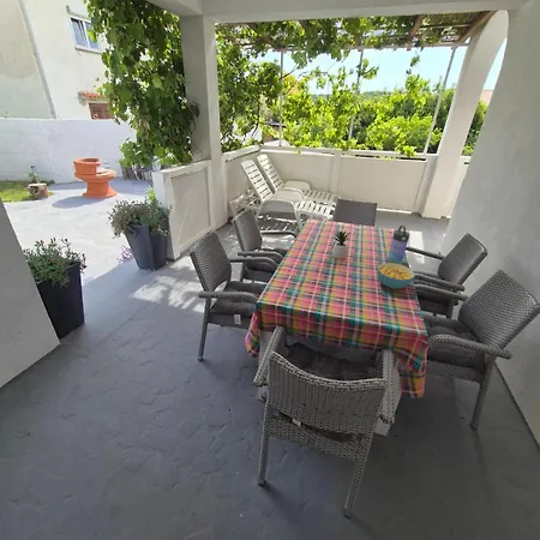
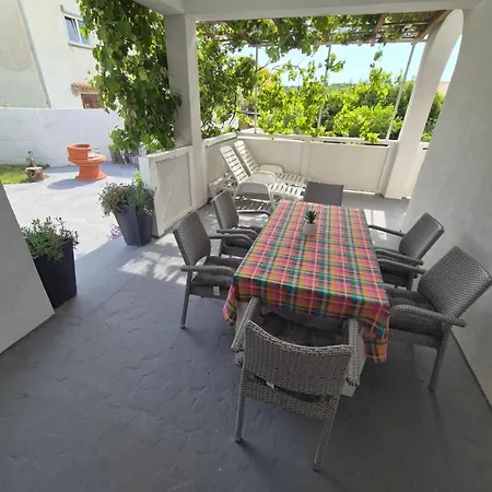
- cereal bowl [376,262,416,290]
- water bottle [385,224,412,265]
